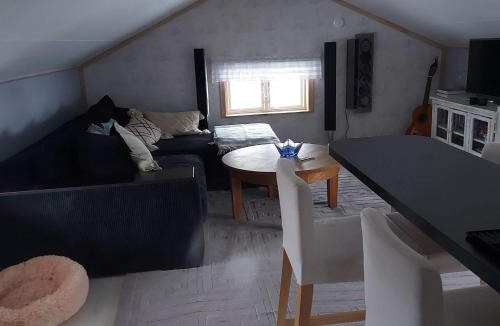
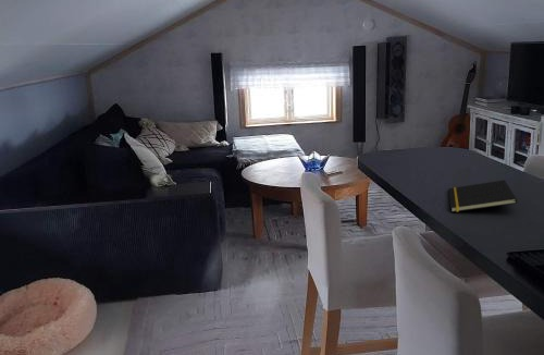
+ notepad [448,179,518,213]
